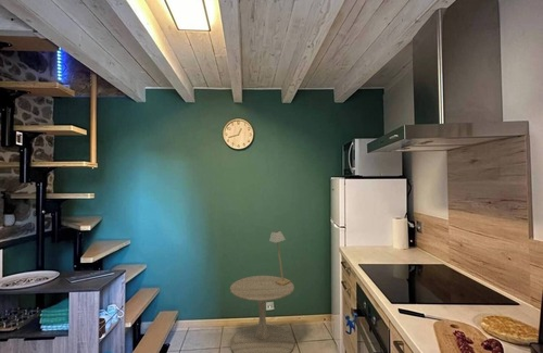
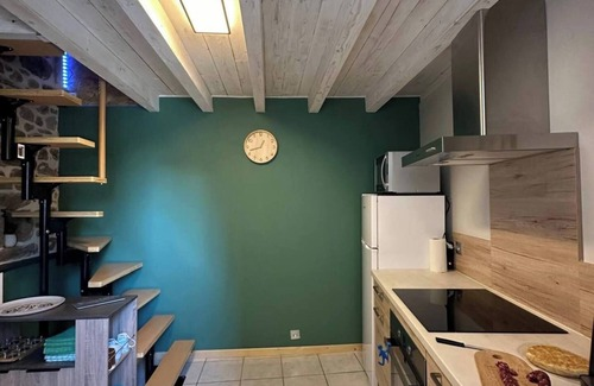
- side table [229,275,295,353]
- table lamp [268,229,291,286]
